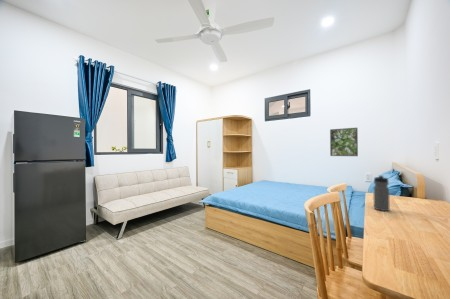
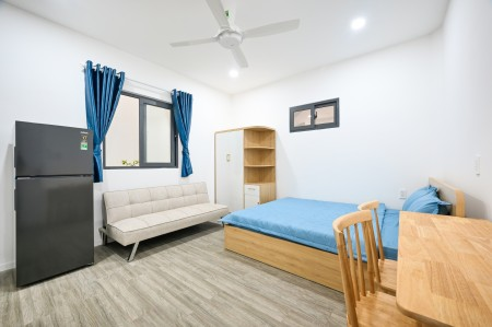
- water bottle [373,174,391,212]
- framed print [329,127,359,157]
